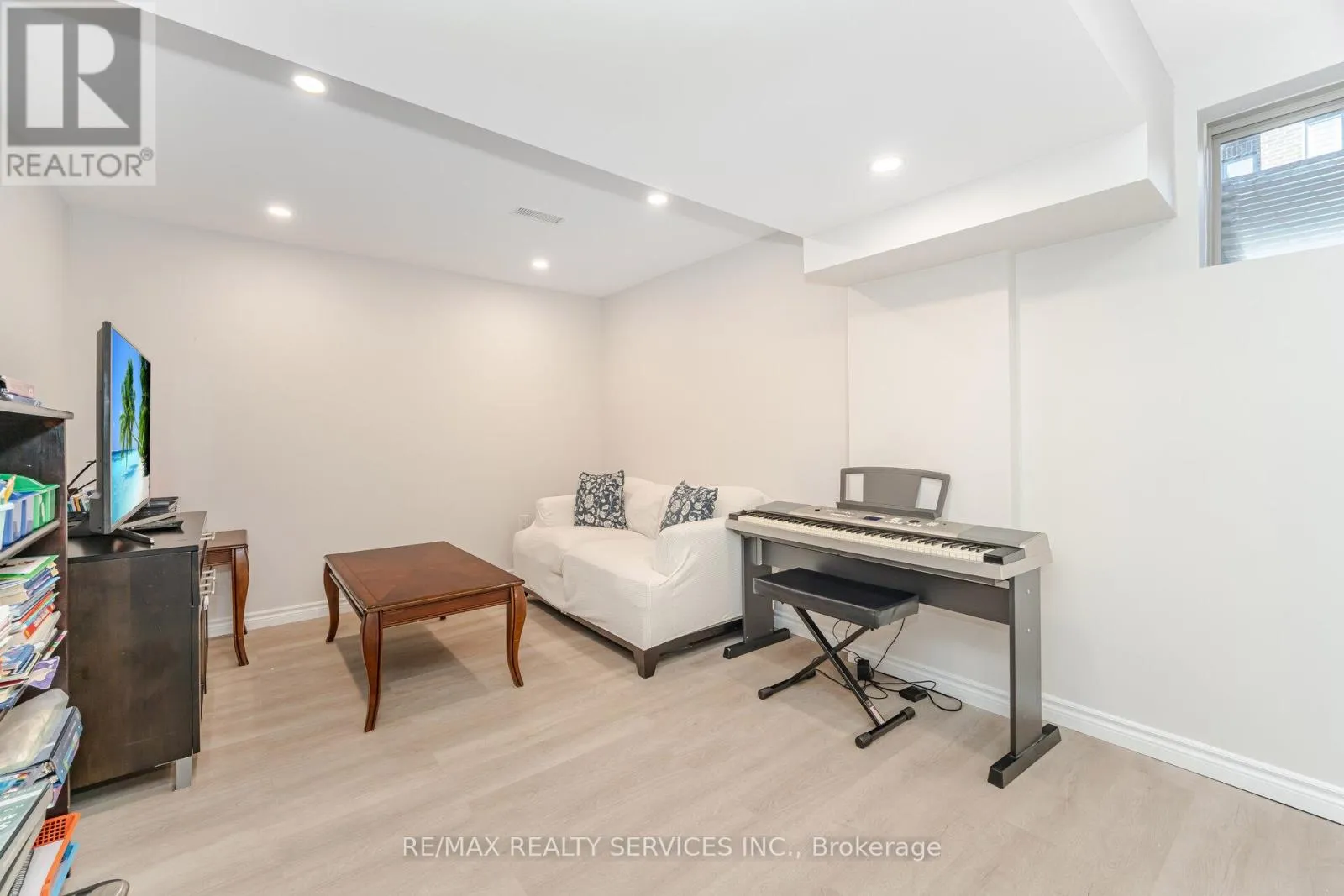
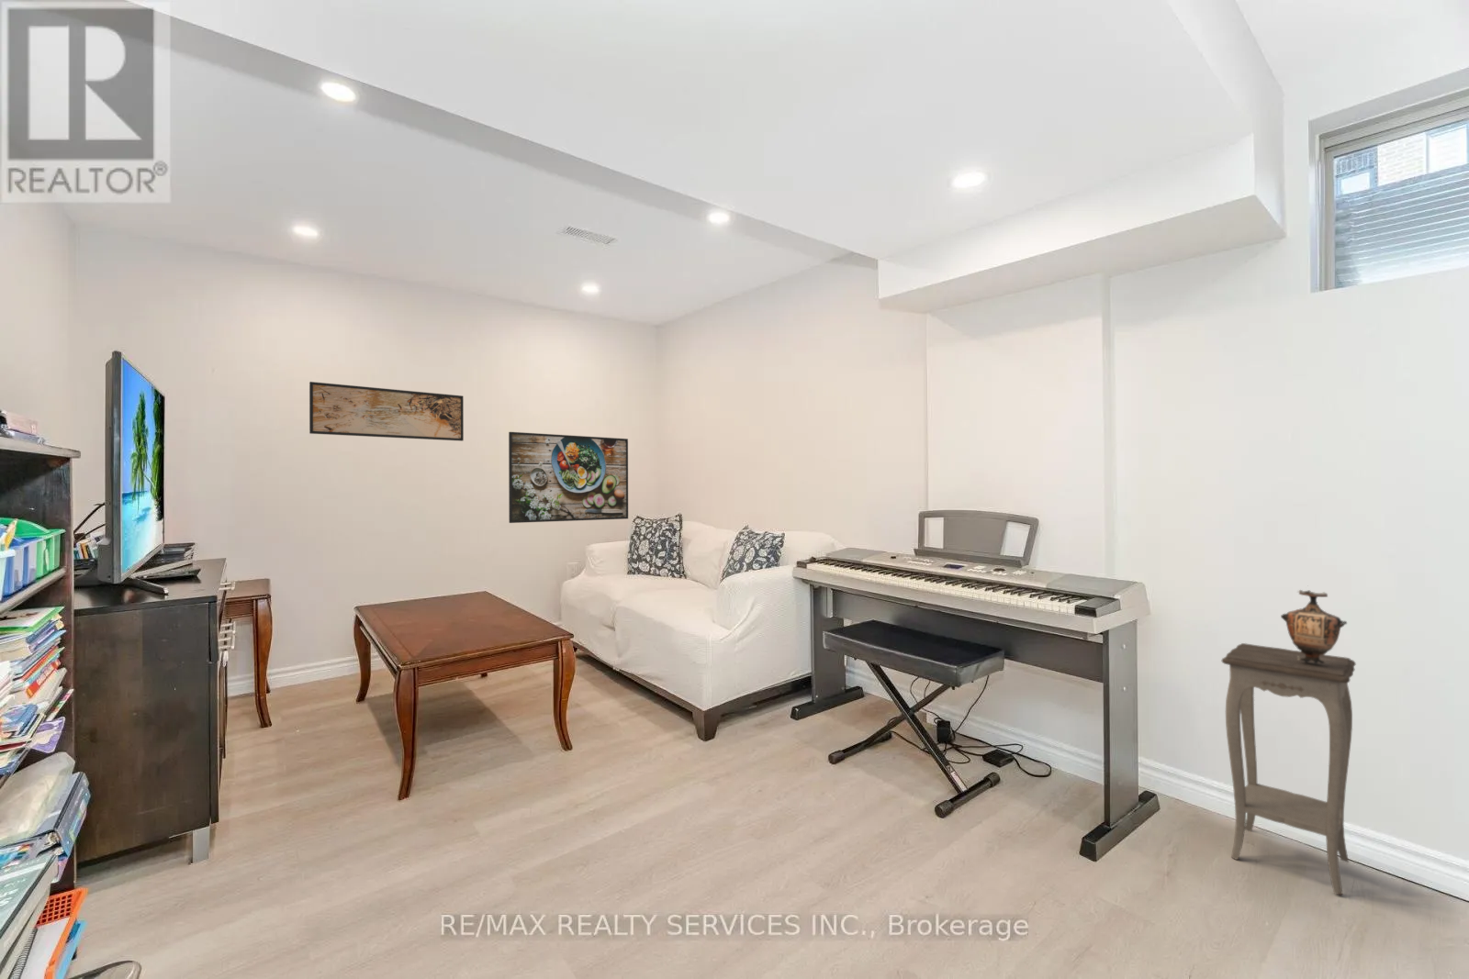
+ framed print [308,380,465,443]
+ accent table [1221,642,1358,896]
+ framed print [508,432,628,523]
+ vase [1280,587,1348,664]
